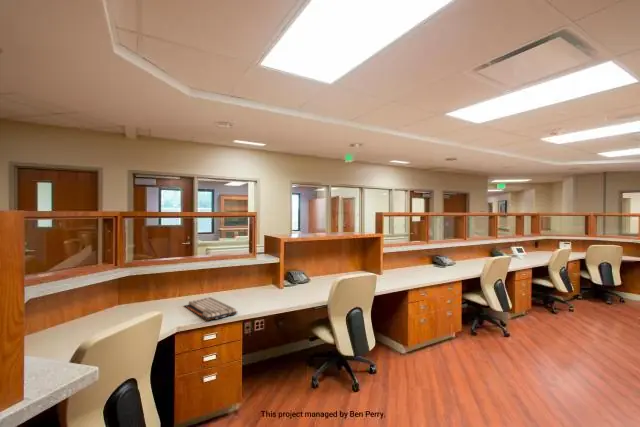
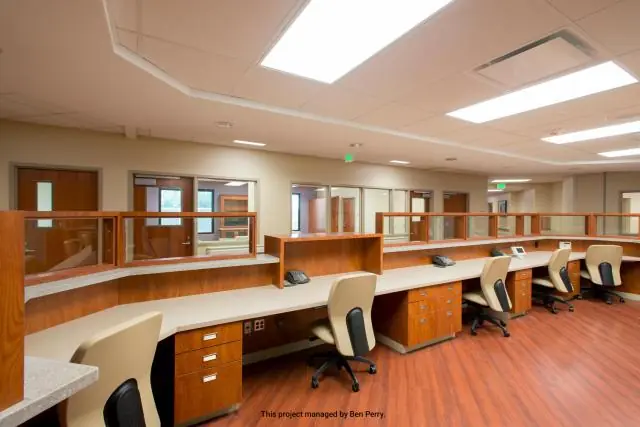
- keyboard [183,296,238,321]
